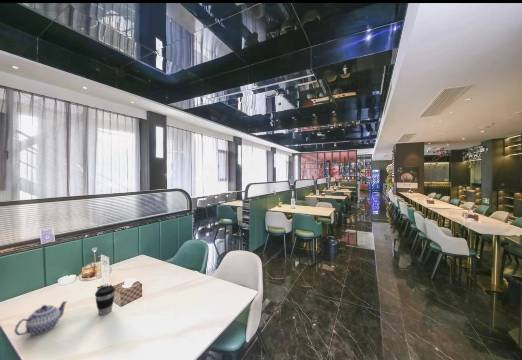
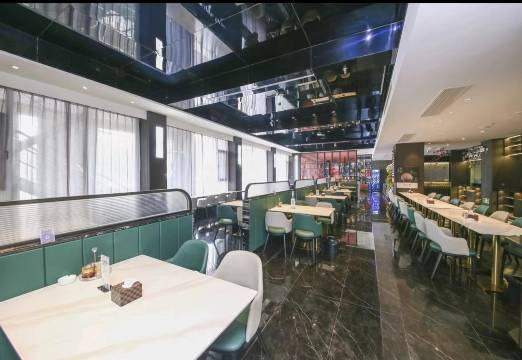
- teapot [13,300,68,336]
- coffee cup [94,285,116,316]
